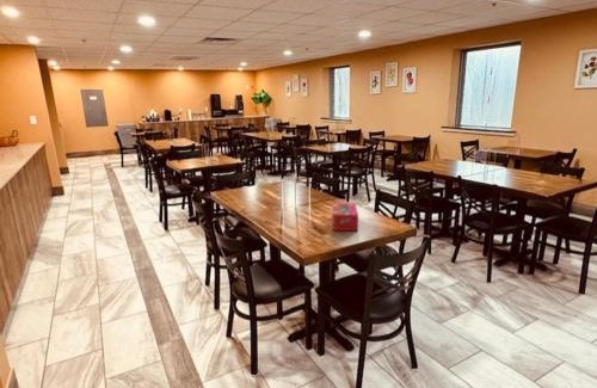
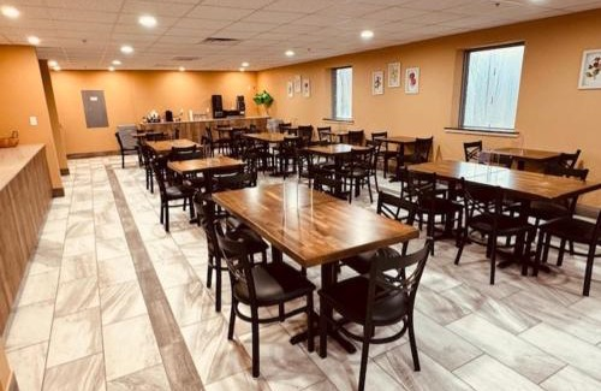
- tissue box [331,202,359,232]
